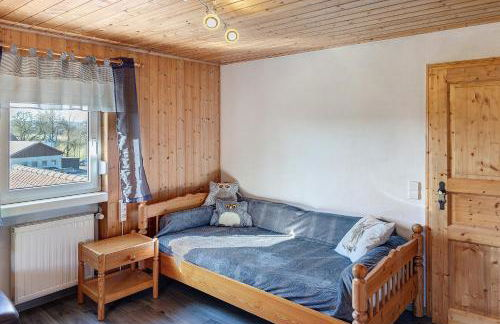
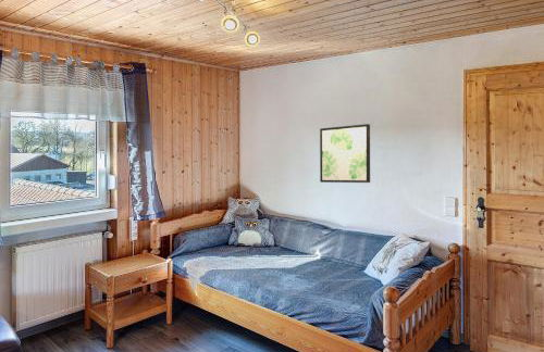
+ wall art [319,123,371,184]
